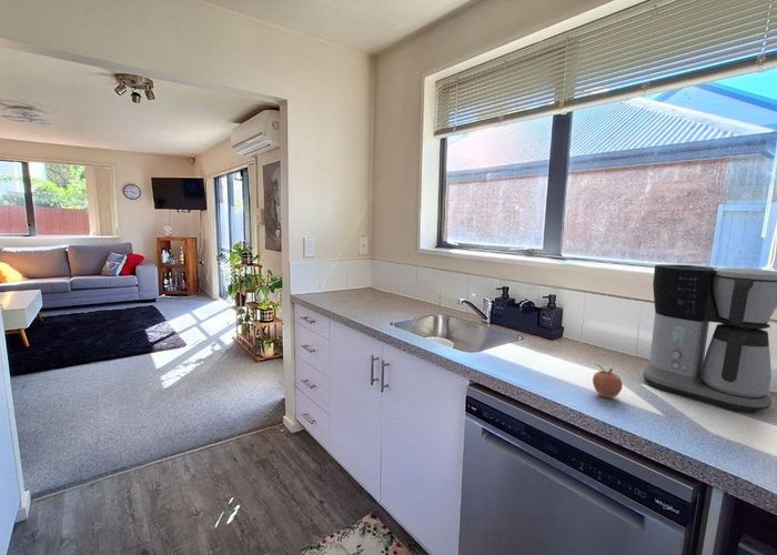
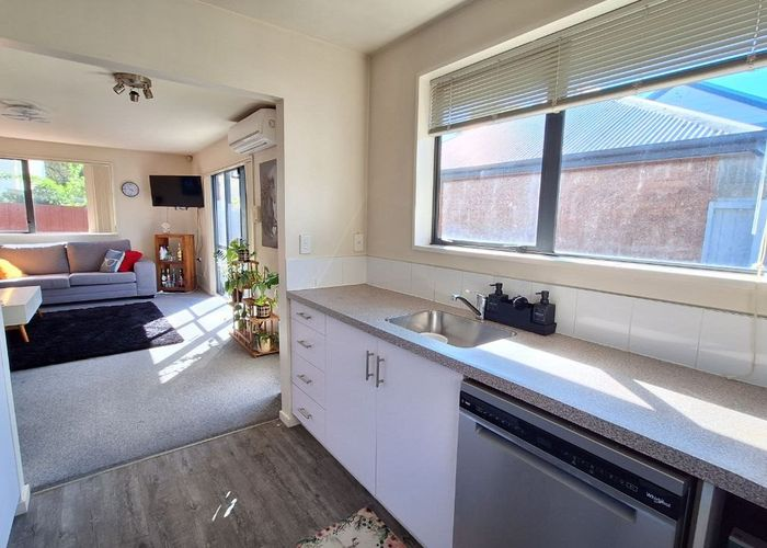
- coffee maker [642,263,777,414]
- fruit [592,363,624,400]
